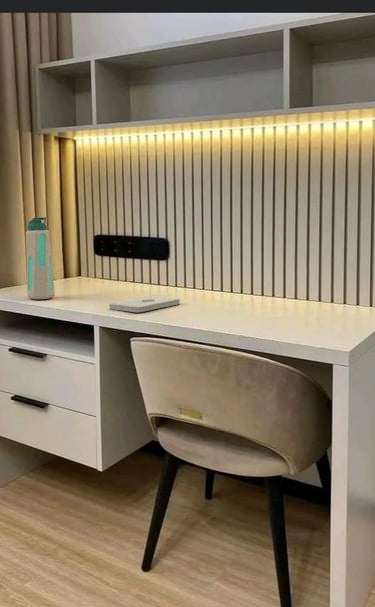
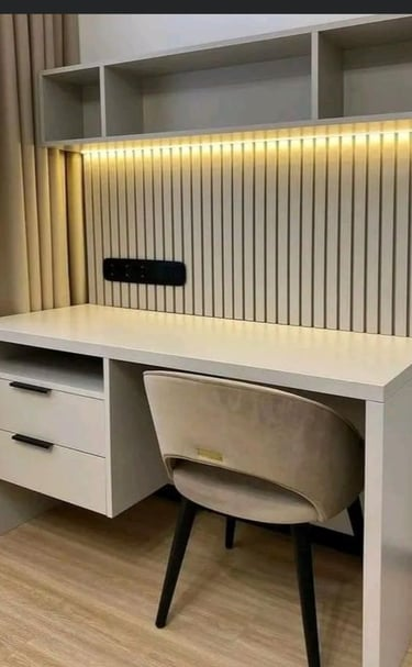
- water bottle [25,216,56,301]
- notepad [108,295,181,313]
